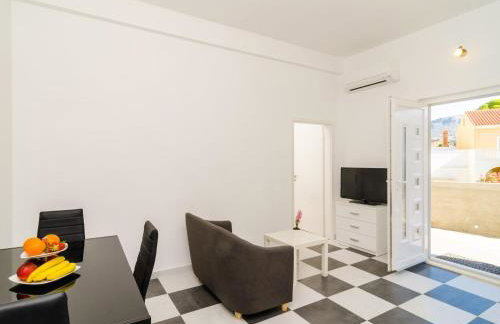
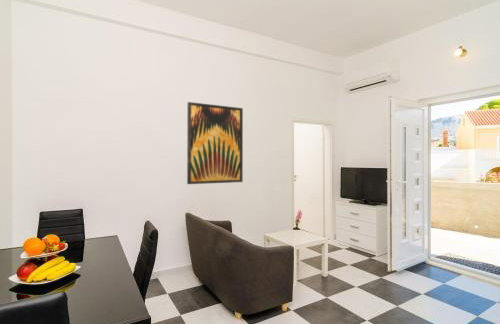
+ wall art [186,101,244,185]
